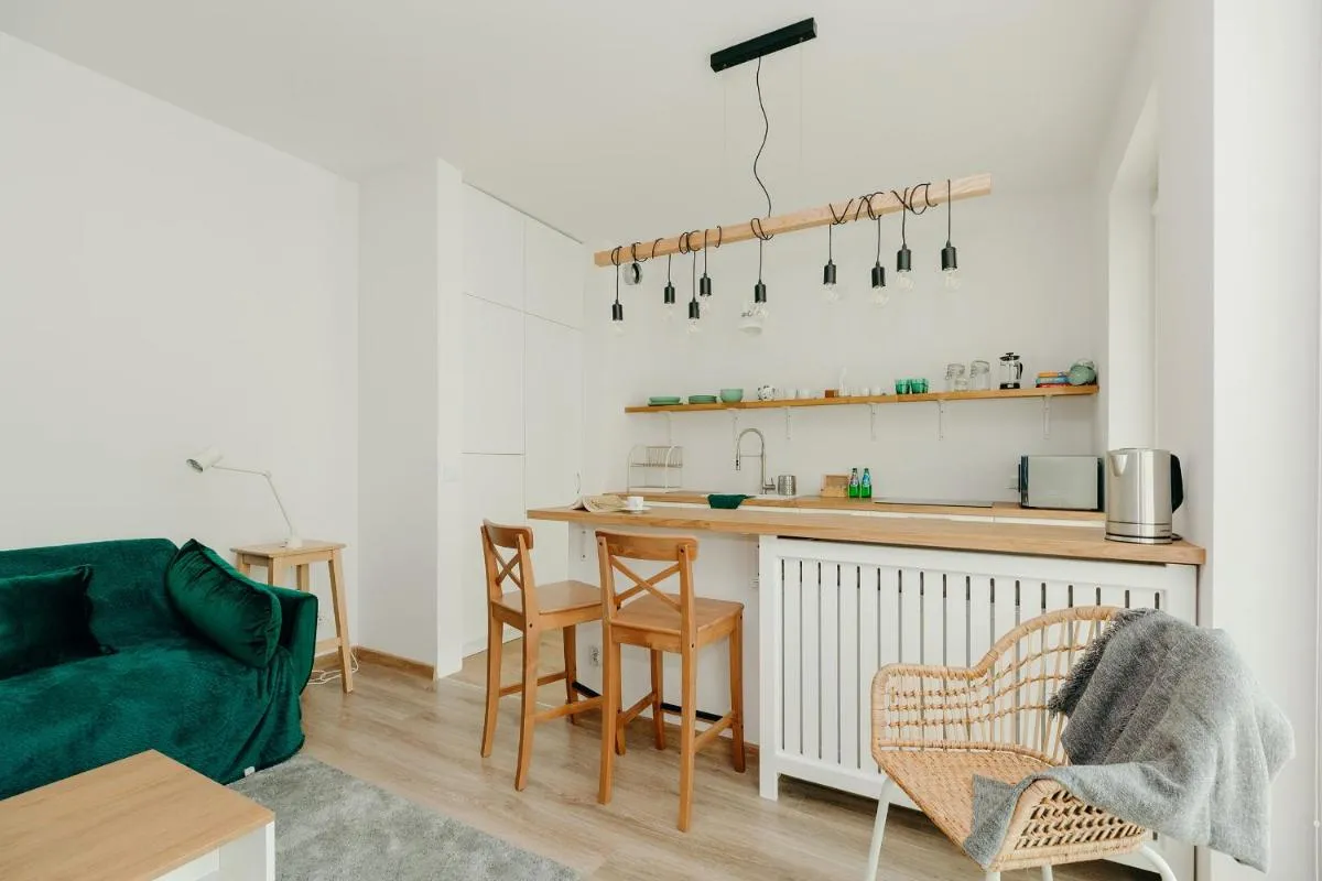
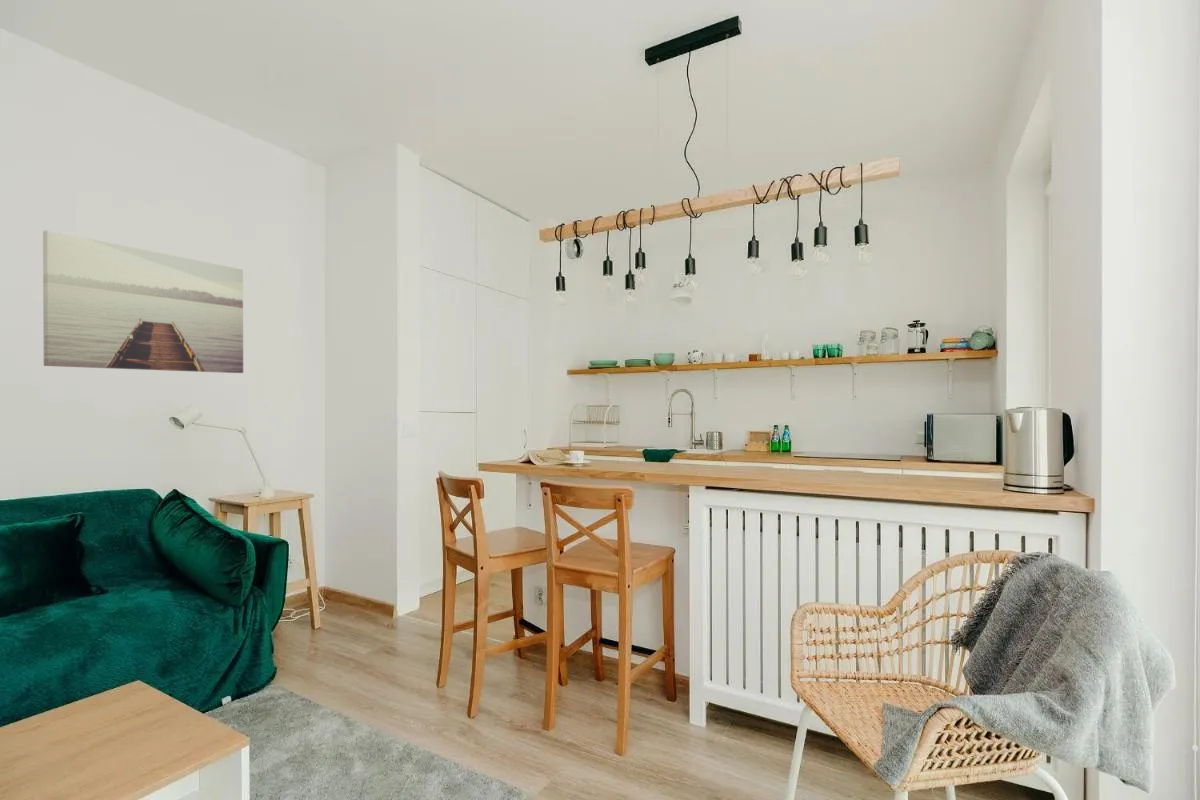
+ wall art [42,229,244,374]
